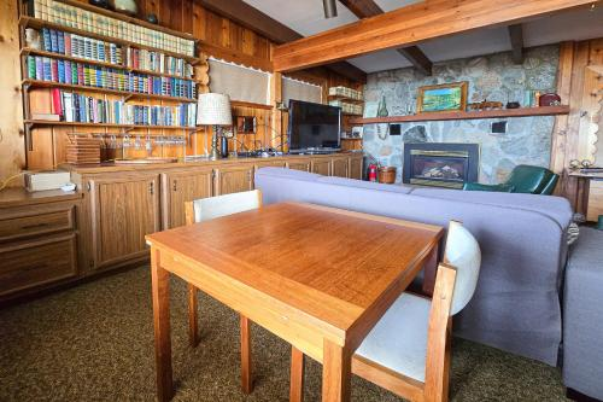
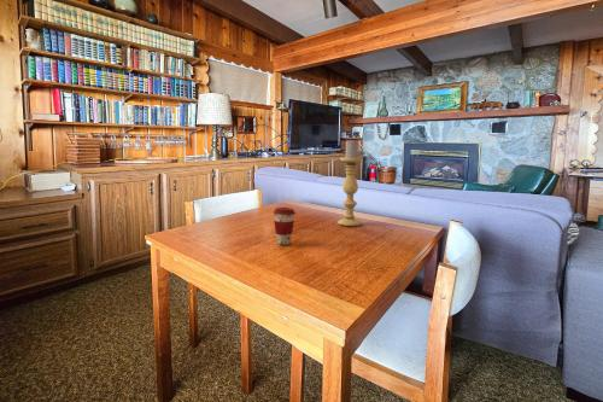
+ coffee cup [273,206,297,246]
+ candle holder [336,140,364,227]
